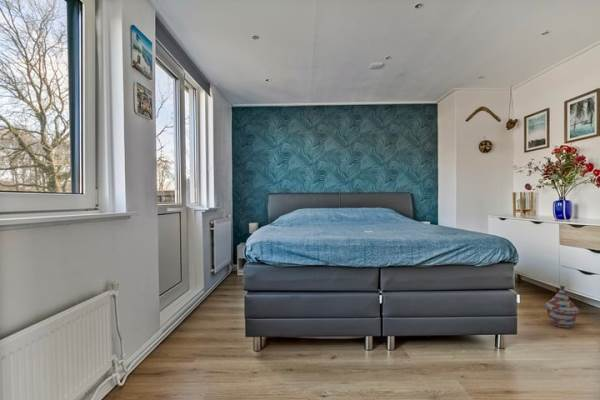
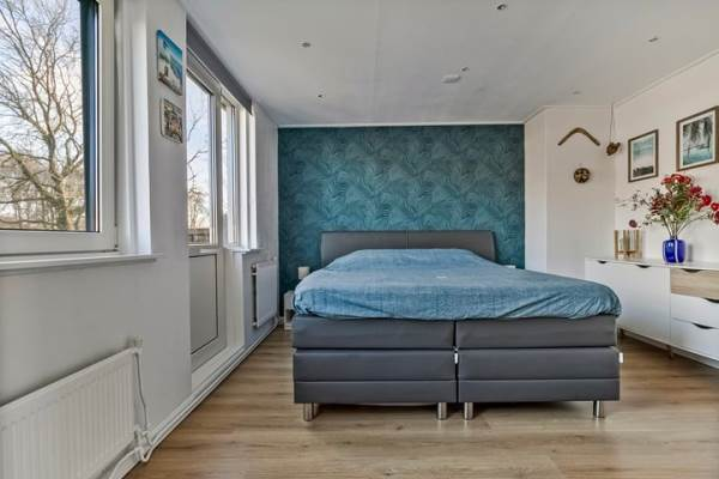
- woven basket [543,285,581,329]
